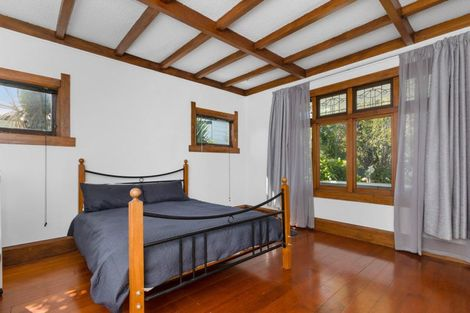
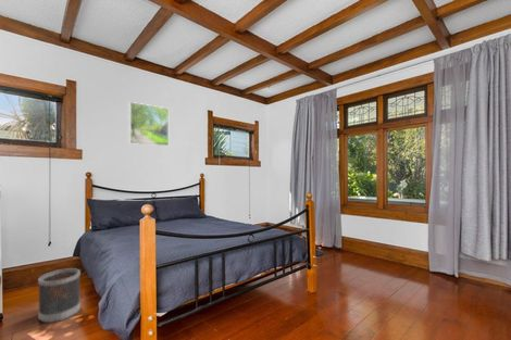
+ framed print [127,101,170,147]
+ wastebasket [37,267,82,324]
